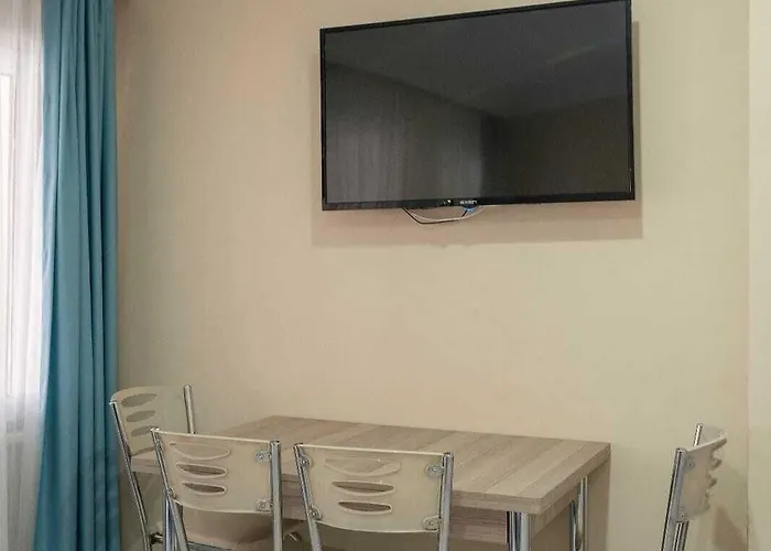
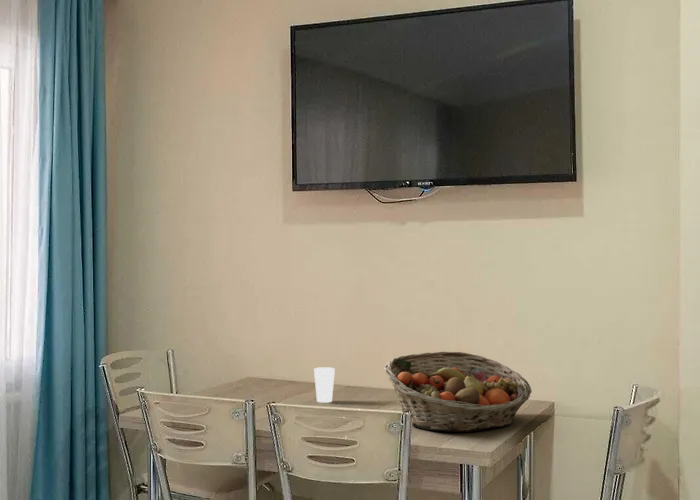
+ cup [313,366,336,404]
+ fruit basket [383,351,533,433]
